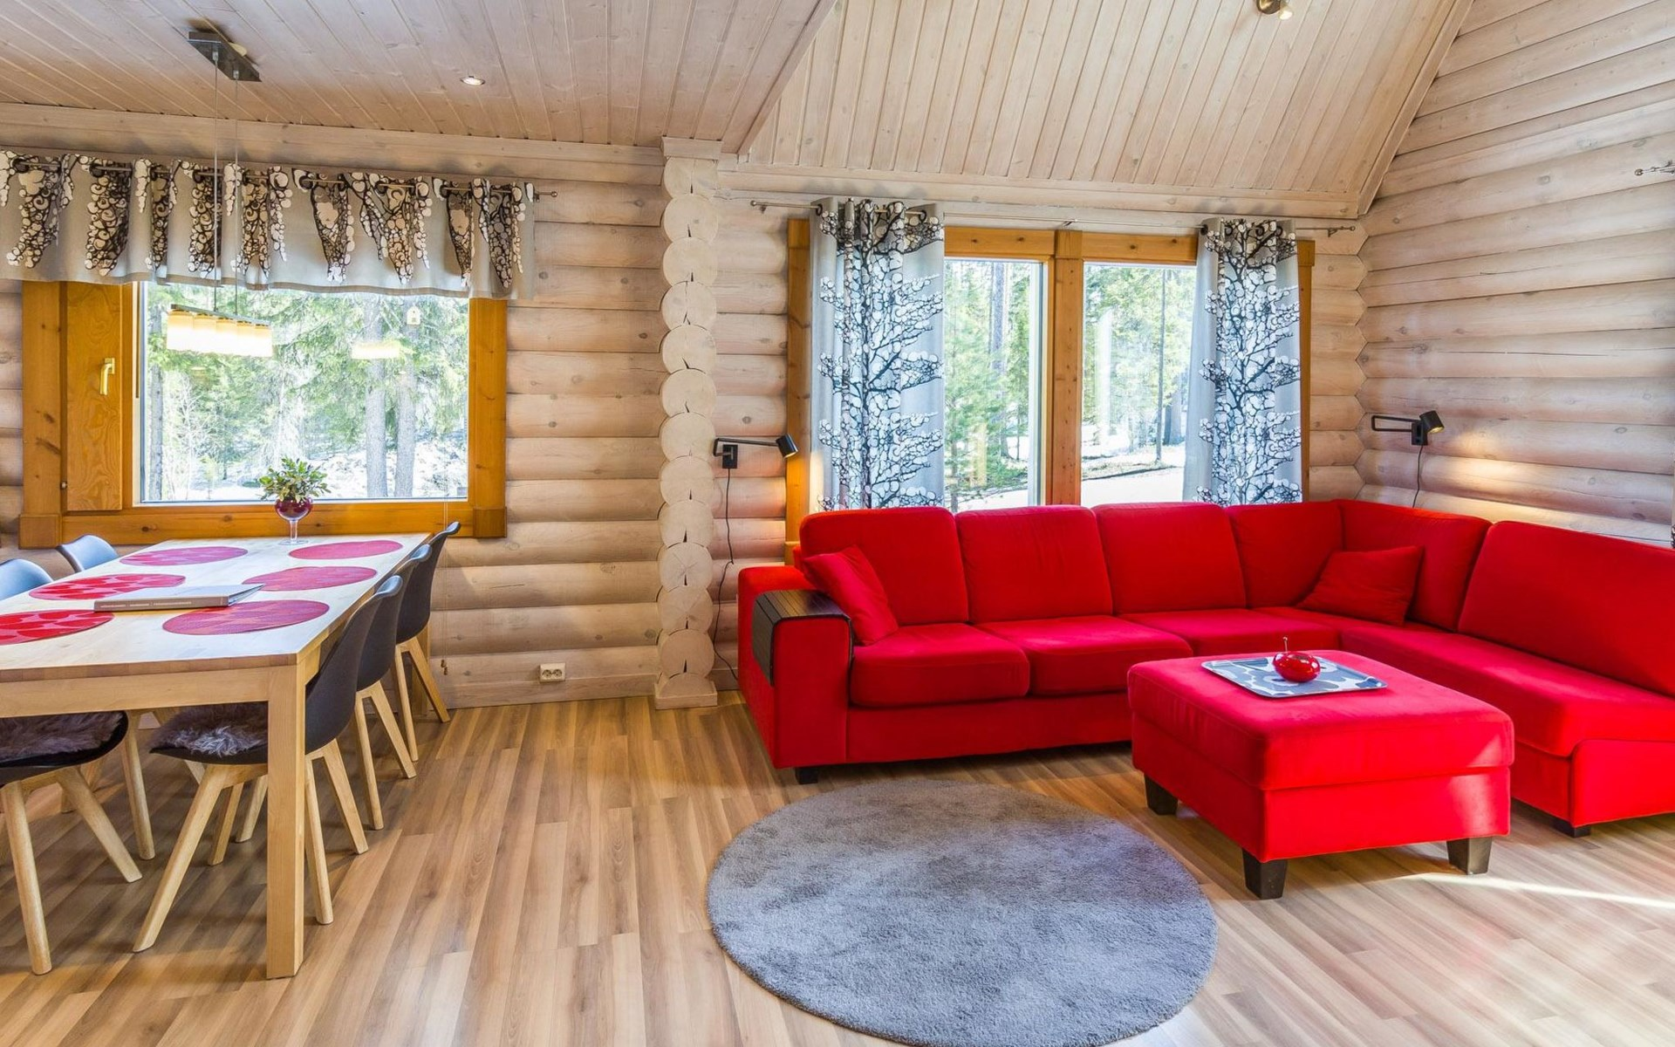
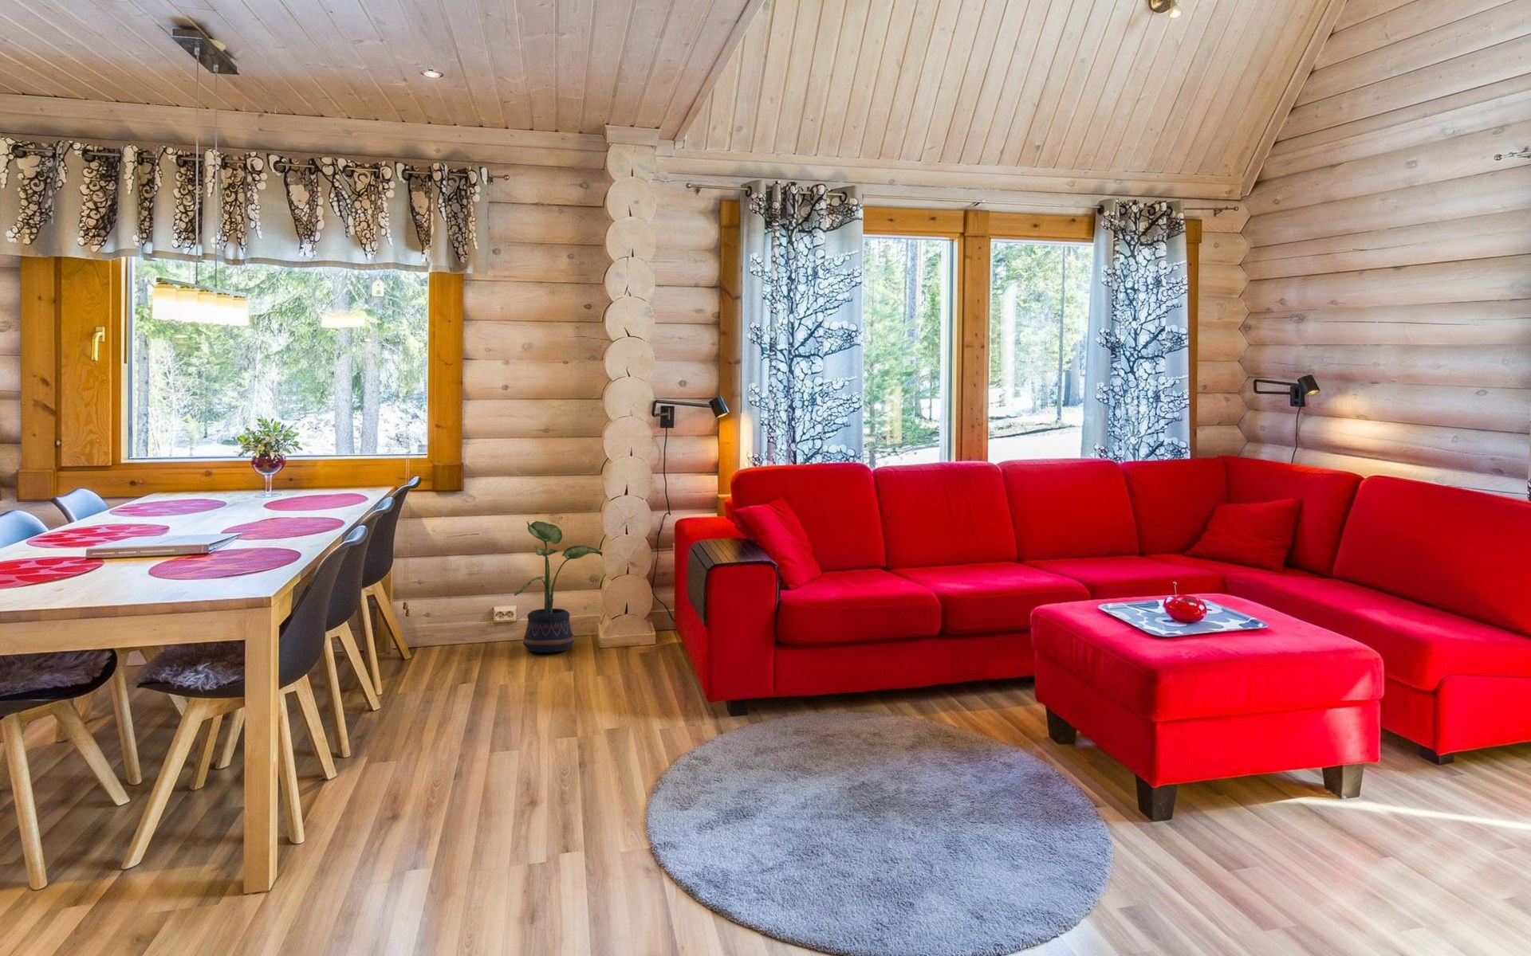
+ potted plant [514,520,603,653]
